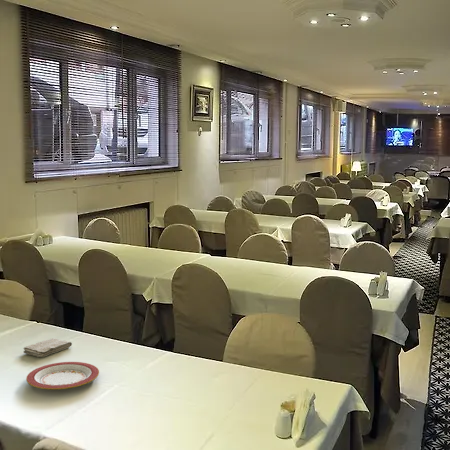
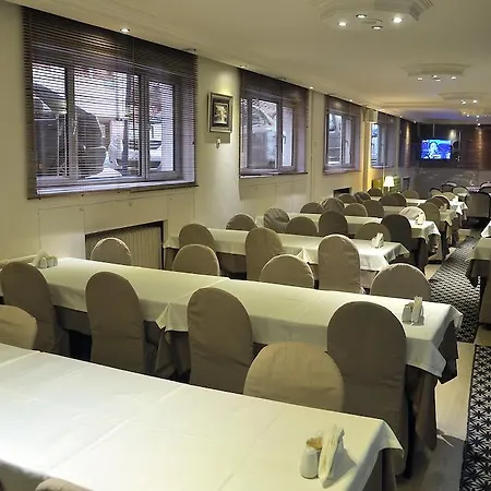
- washcloth [23,337,73,358]
- plate [25,361,100,390]
